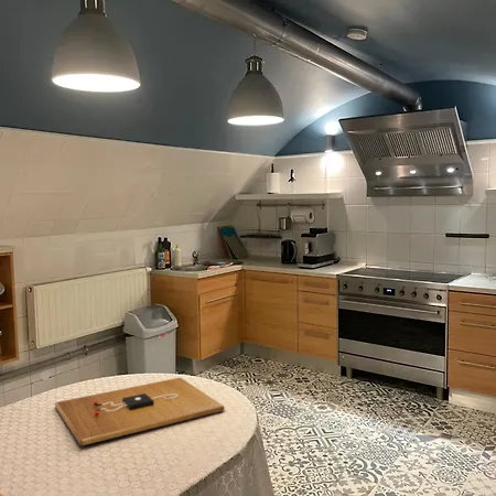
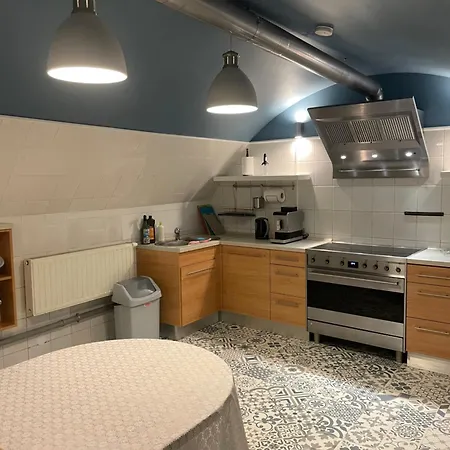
- cutting board [54,377,226,446]
